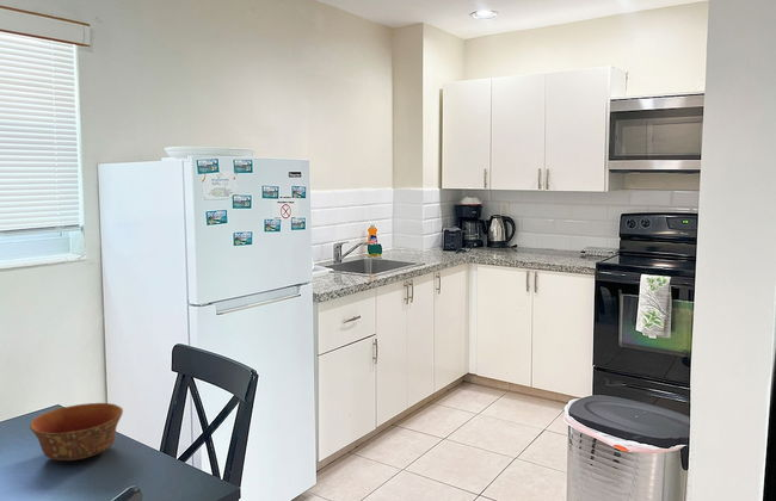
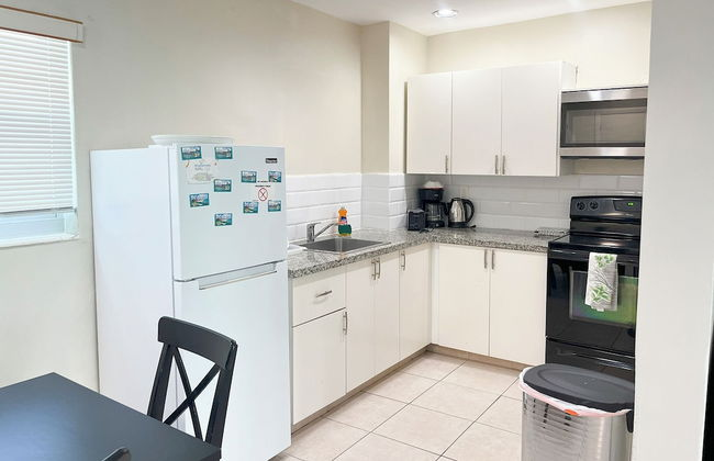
- bowl [29,402,124,462]
